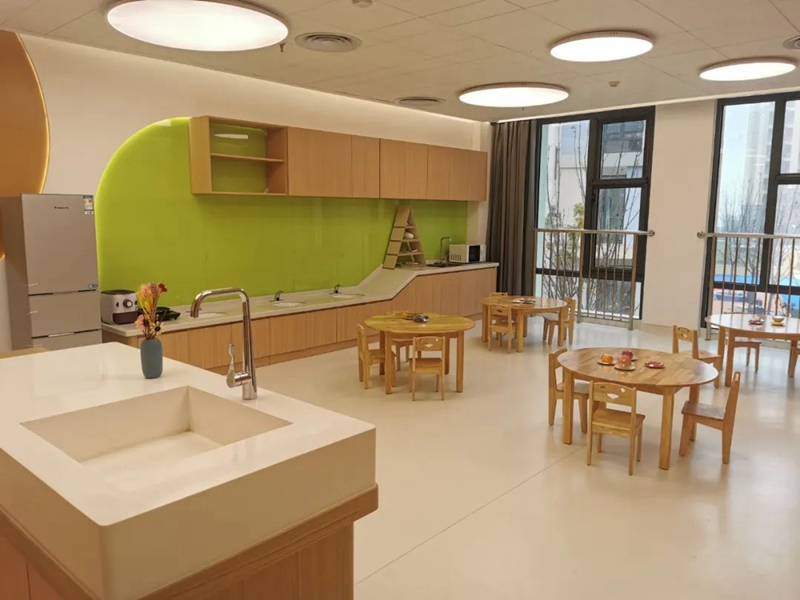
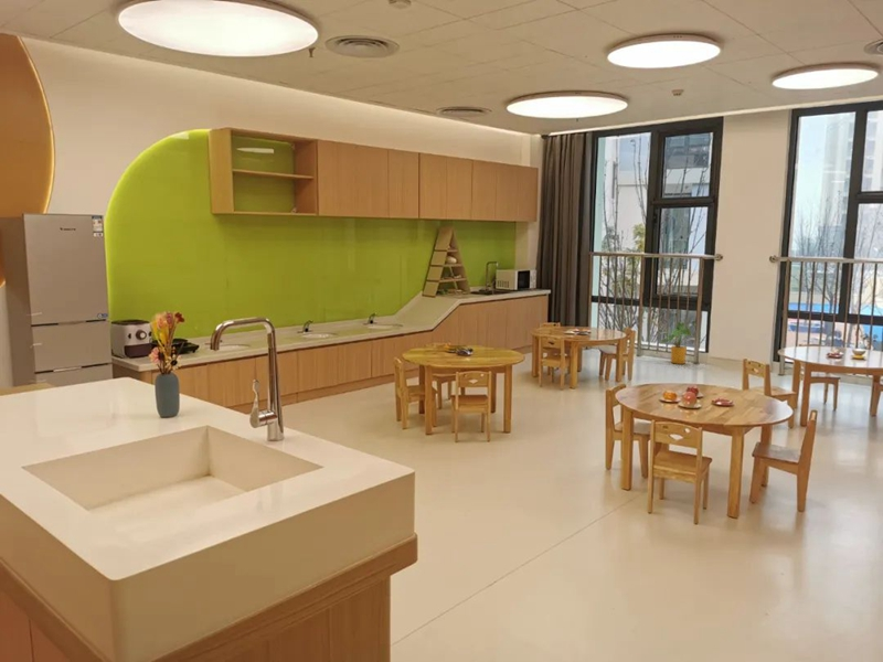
+ house plant [660,321,696,365]
